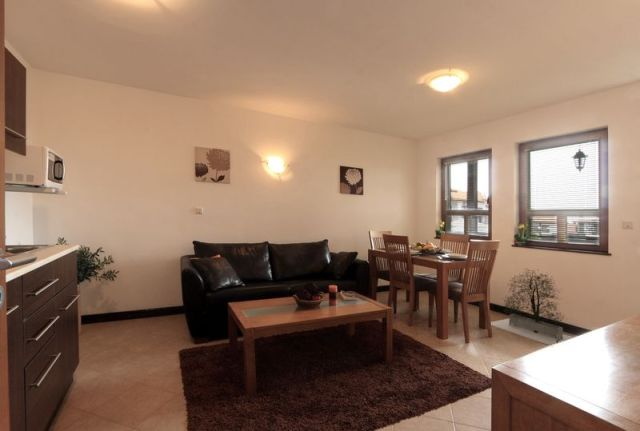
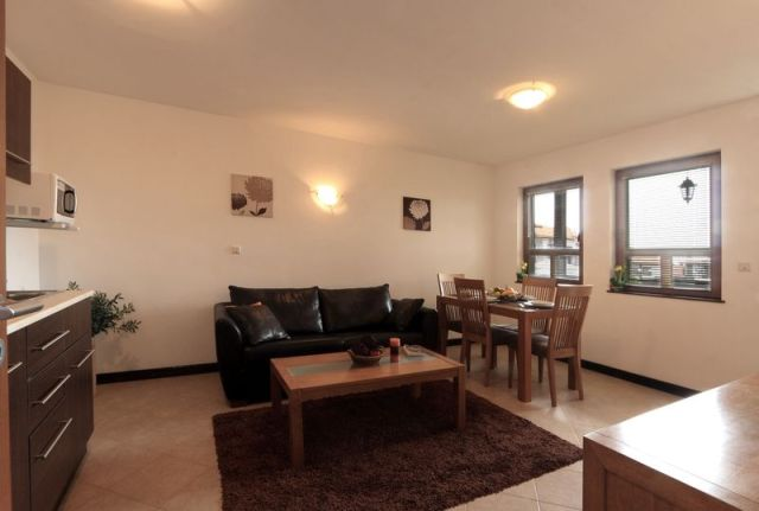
- potted tree [490,267,573,346]
